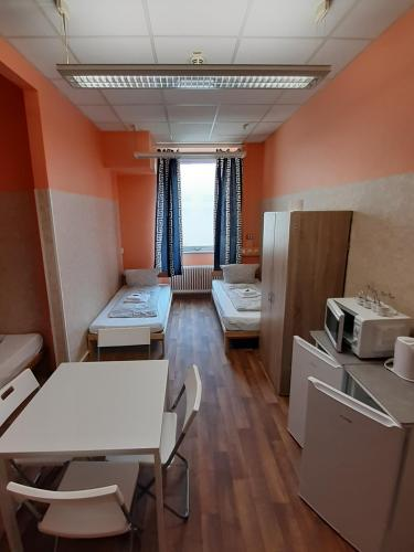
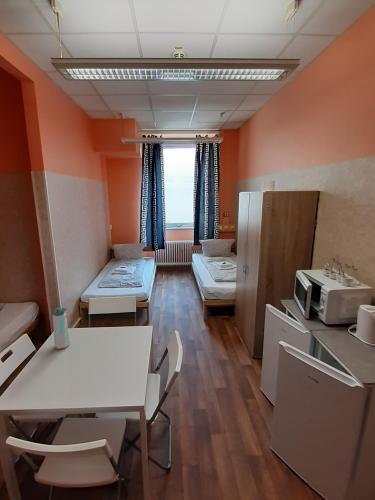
+ water bottle [52,307,71,350]
